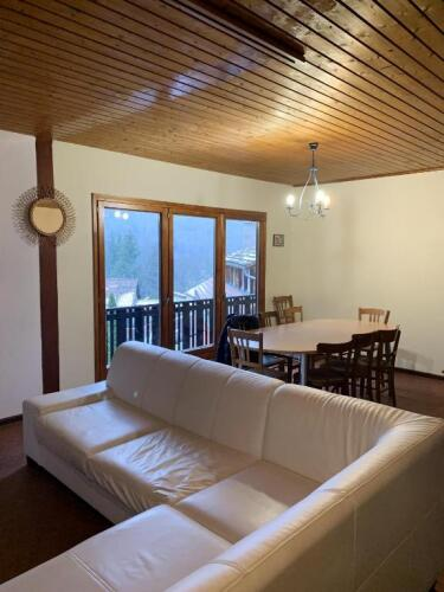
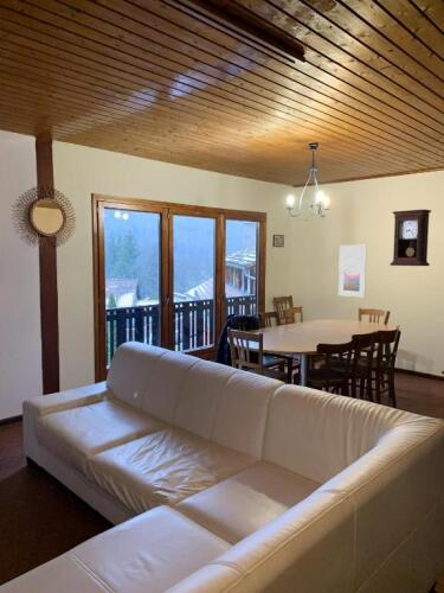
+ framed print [337,244,367,298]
+ pendulum clock [388,209,432,267]
